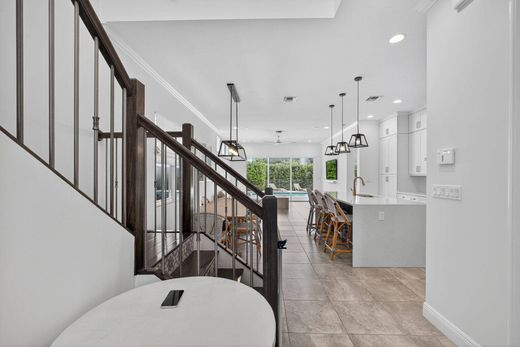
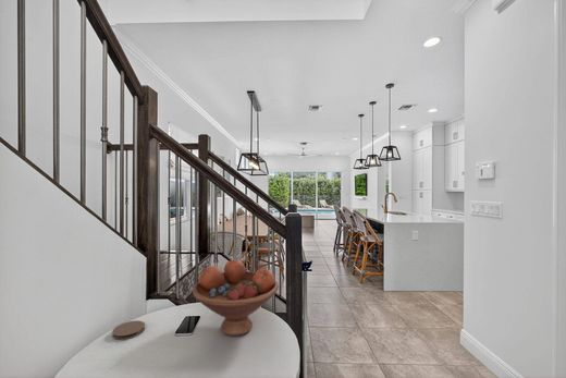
+ coaster [111,319,146,341]
+ fruit bowl [192,258,280,338]
